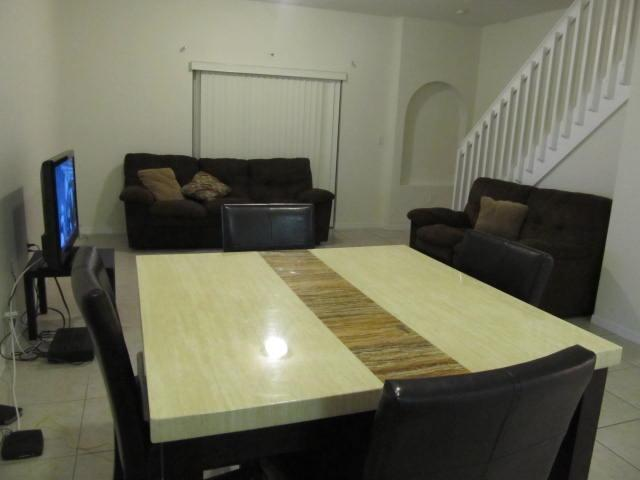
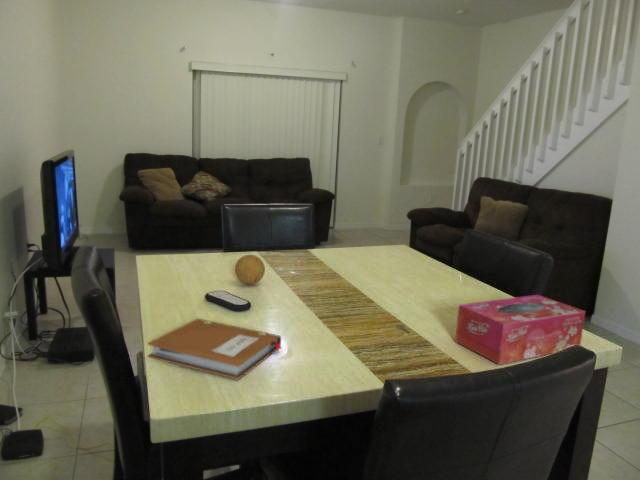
+ fruit [234,254,266,285]
+ remote control [204,290,252,312]
+ notebook [147,318,283,381]
+ tissue box [454,294,587,365]
